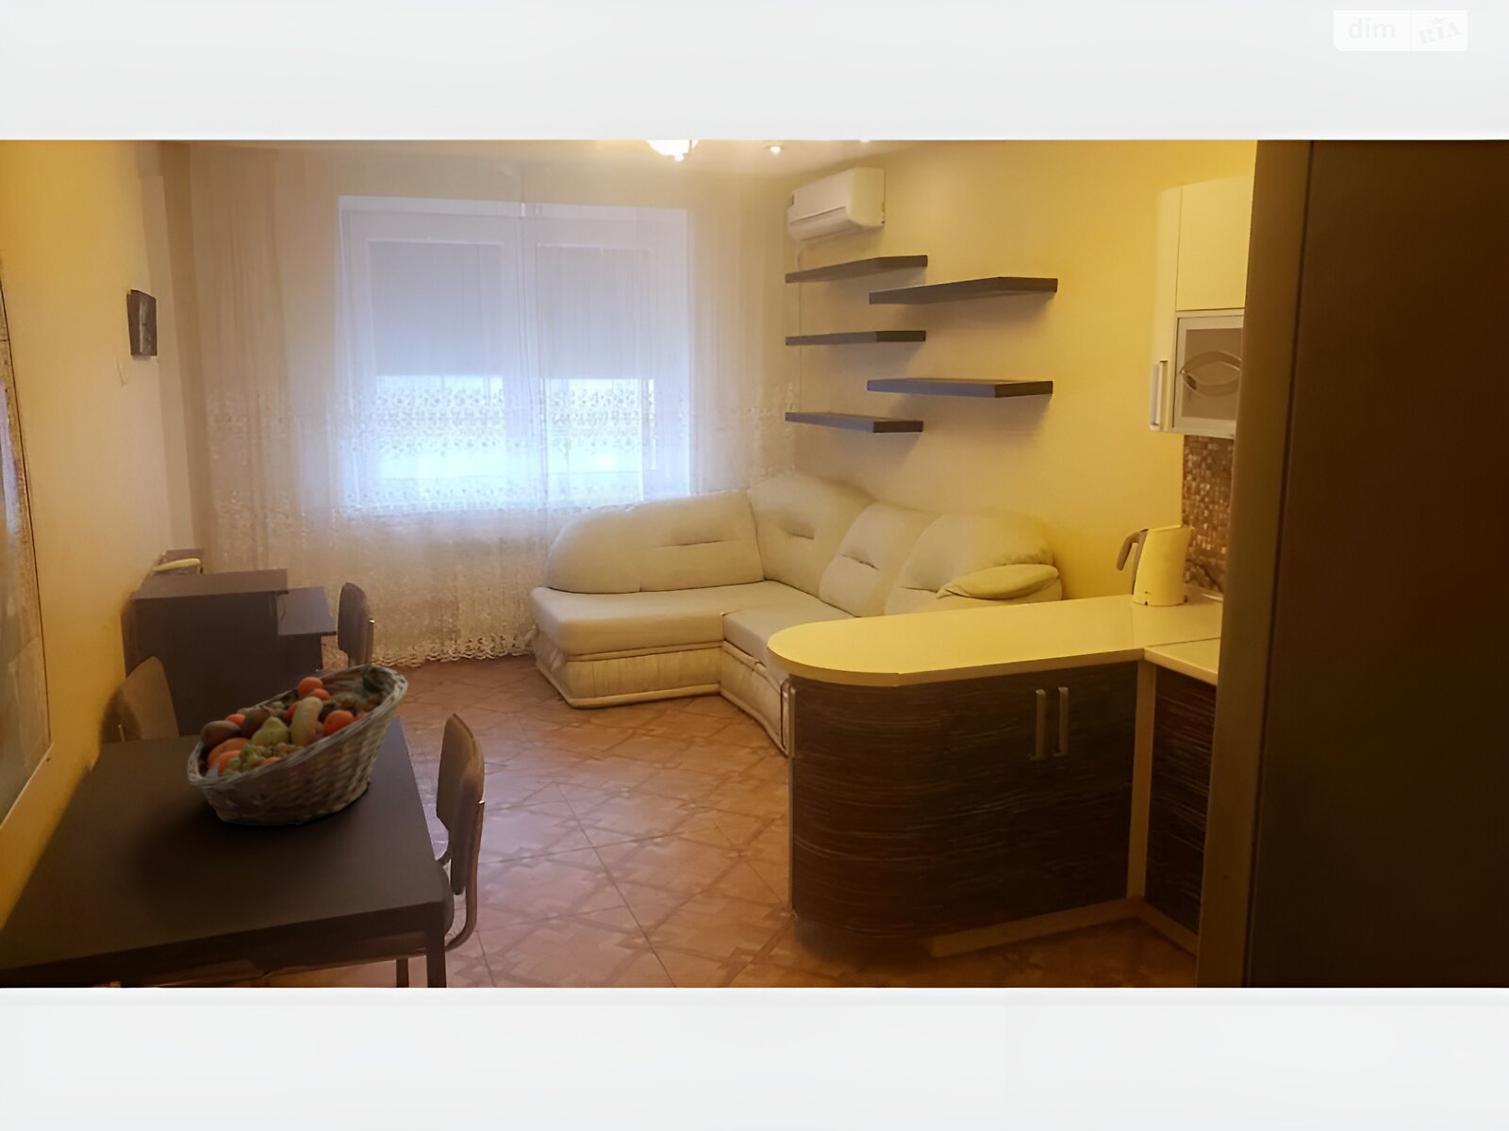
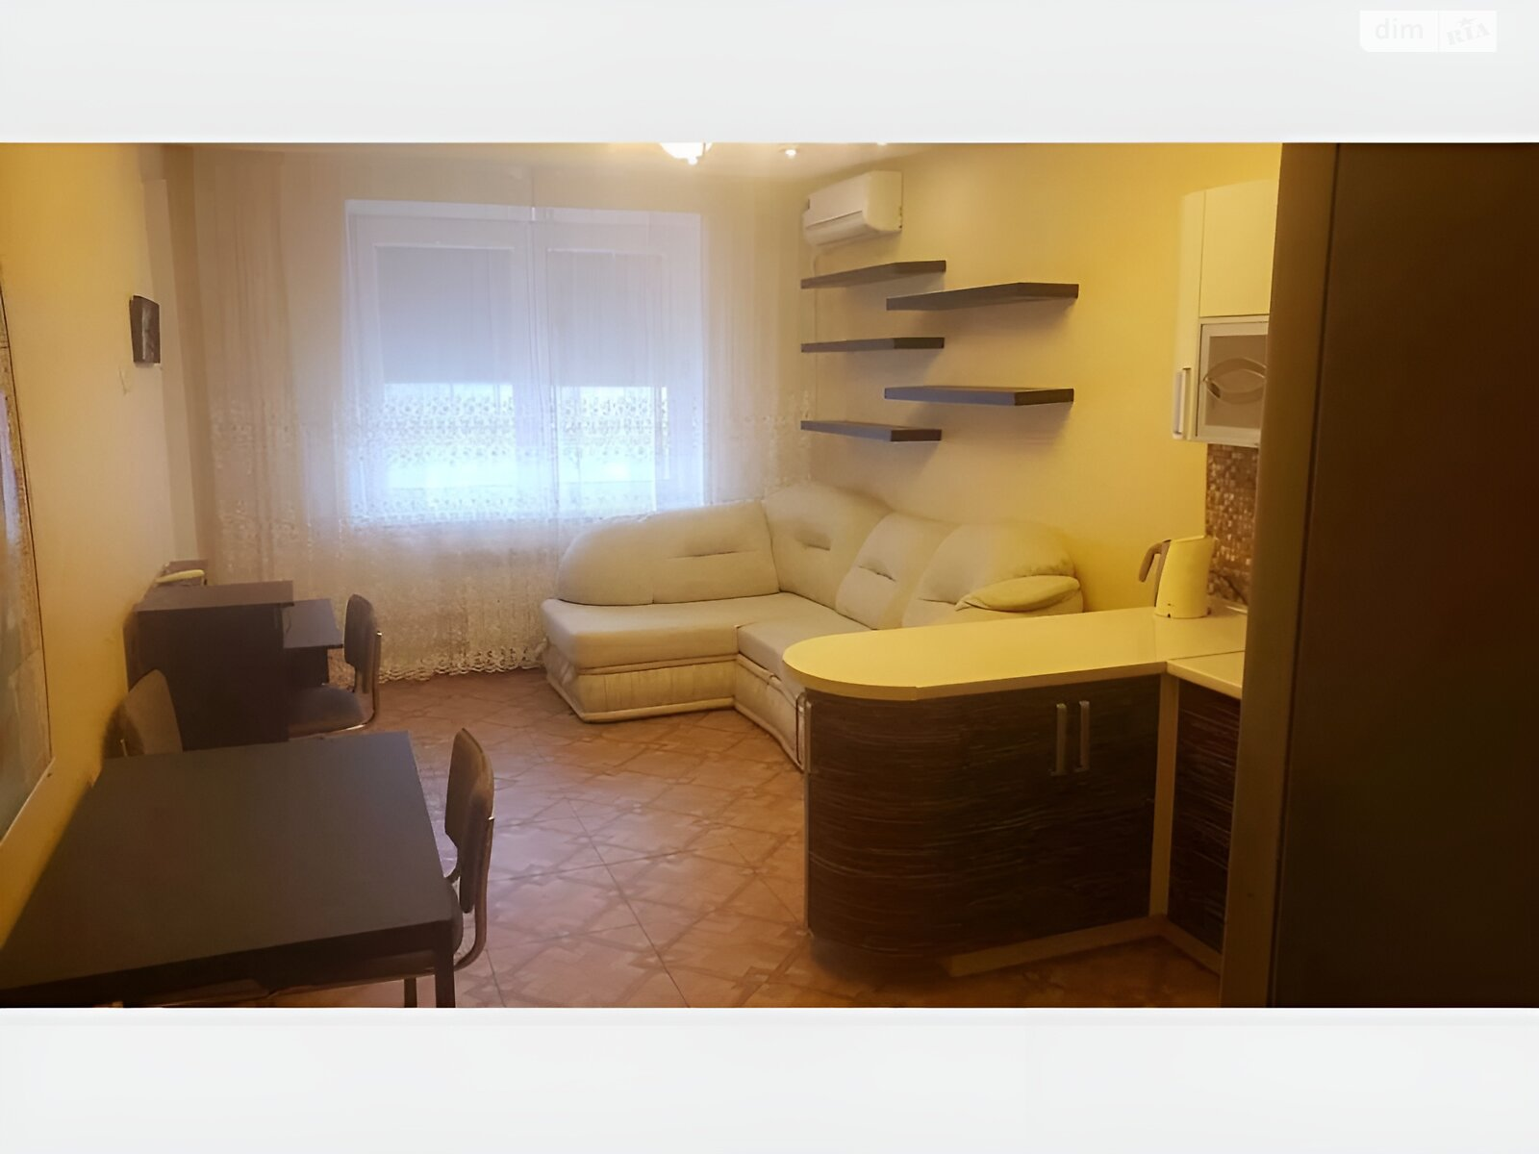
- fruit basket [185,664,410,828]
